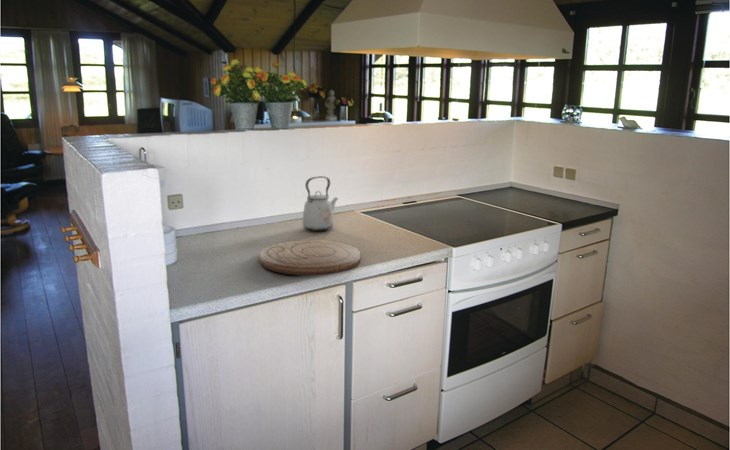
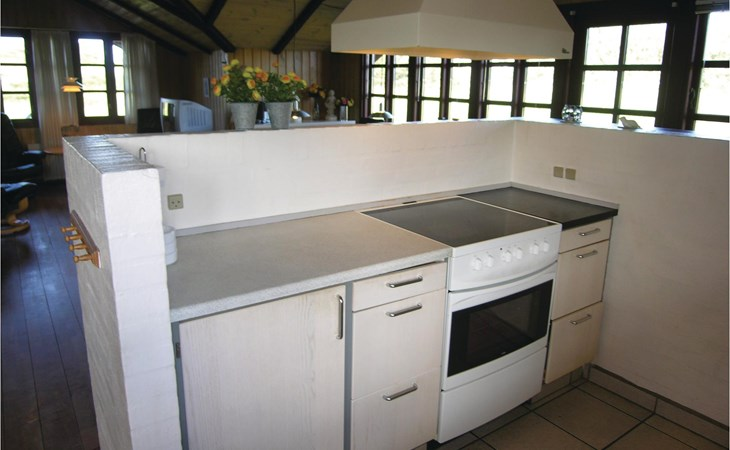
- kettle [301,175,339,232]
- cutting board [259,239,361,276]
